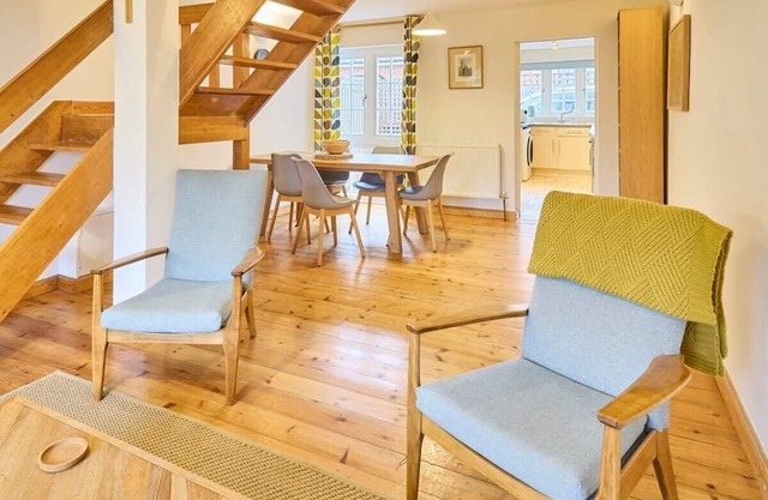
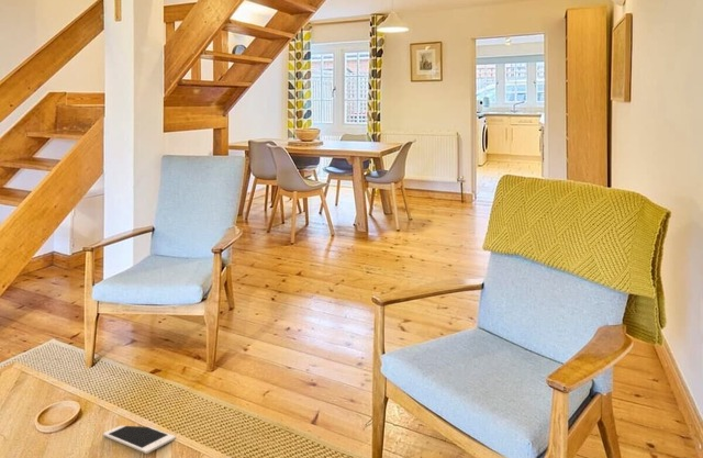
+ cell phone [102,425,176,455]
